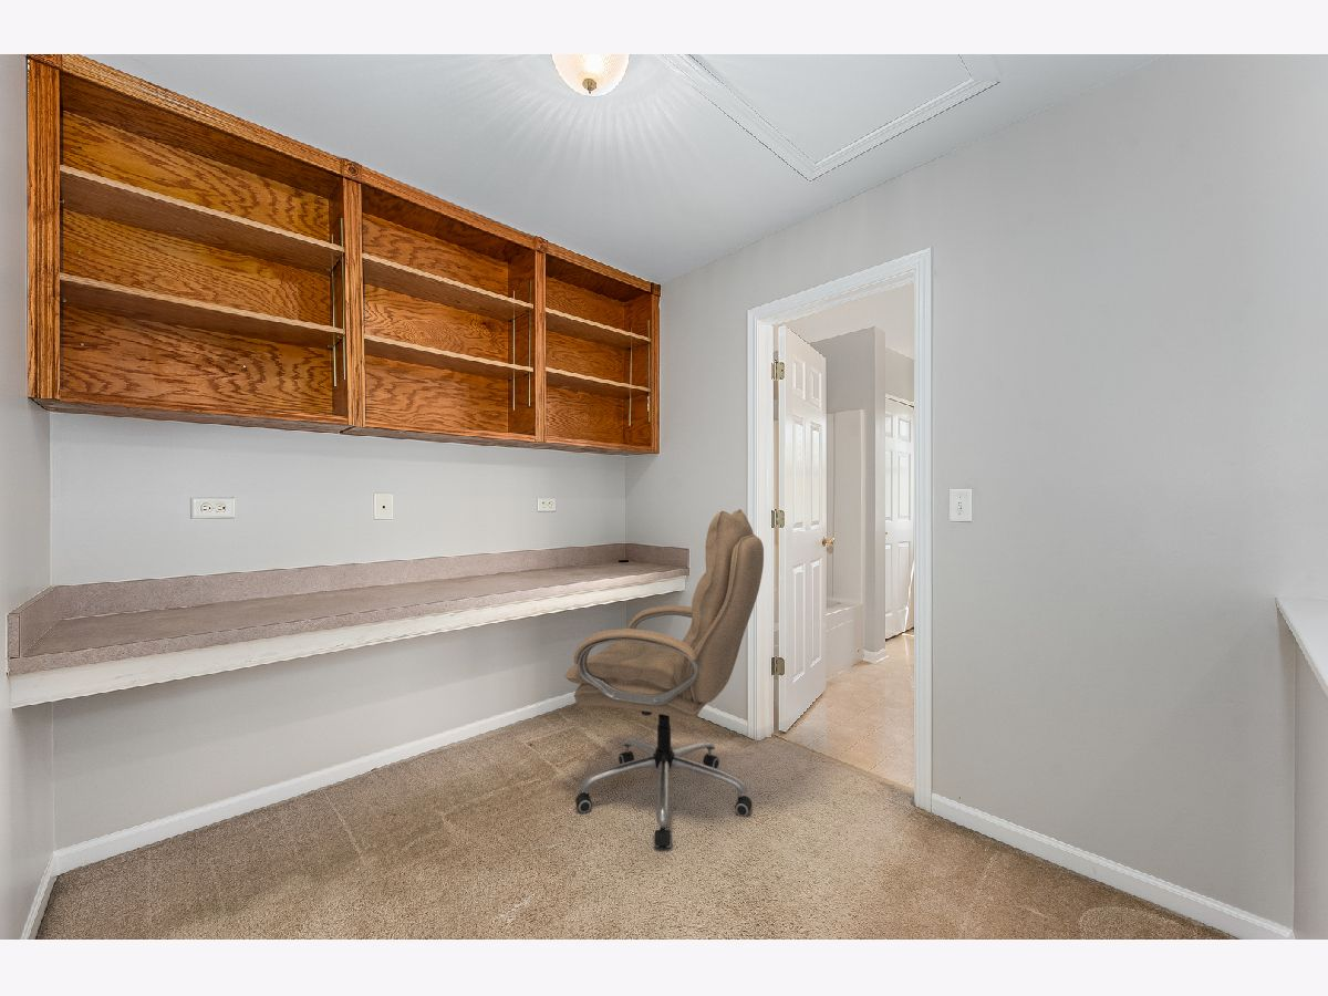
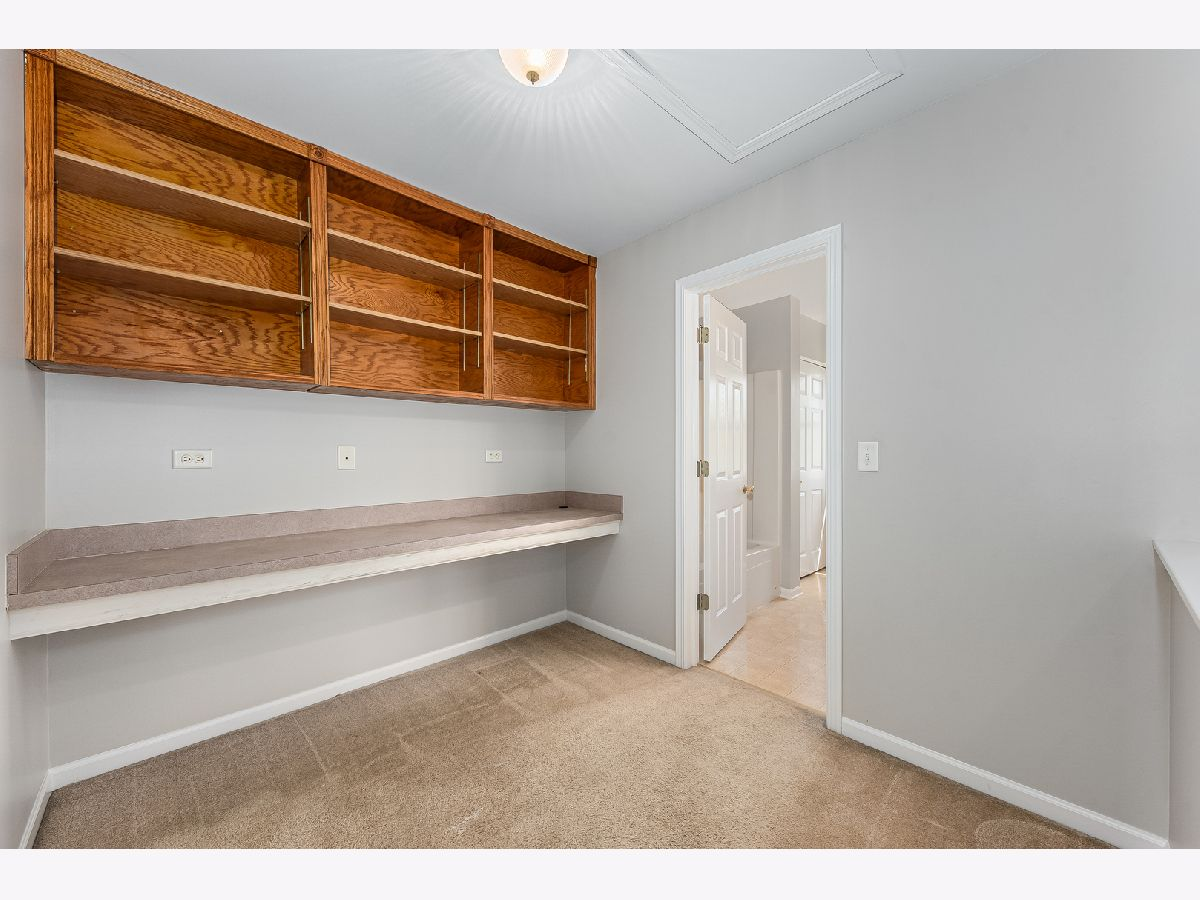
- office chair [563,508,765,849]
